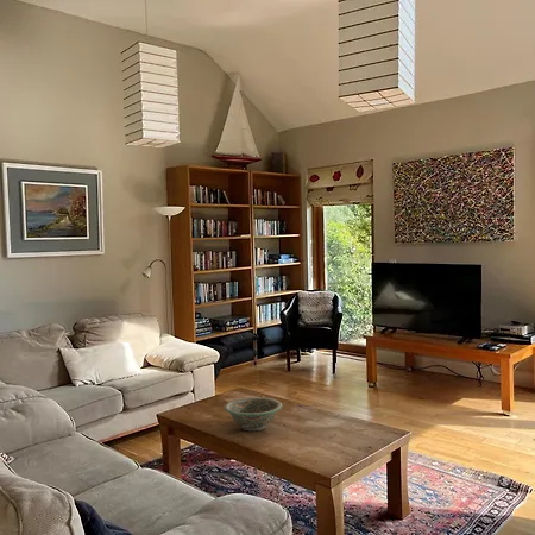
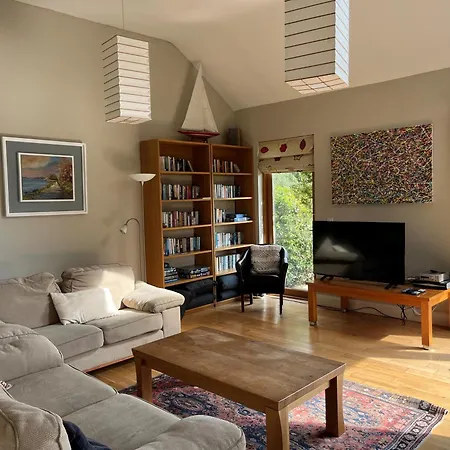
- decorative bowl [224,396,283,432]
